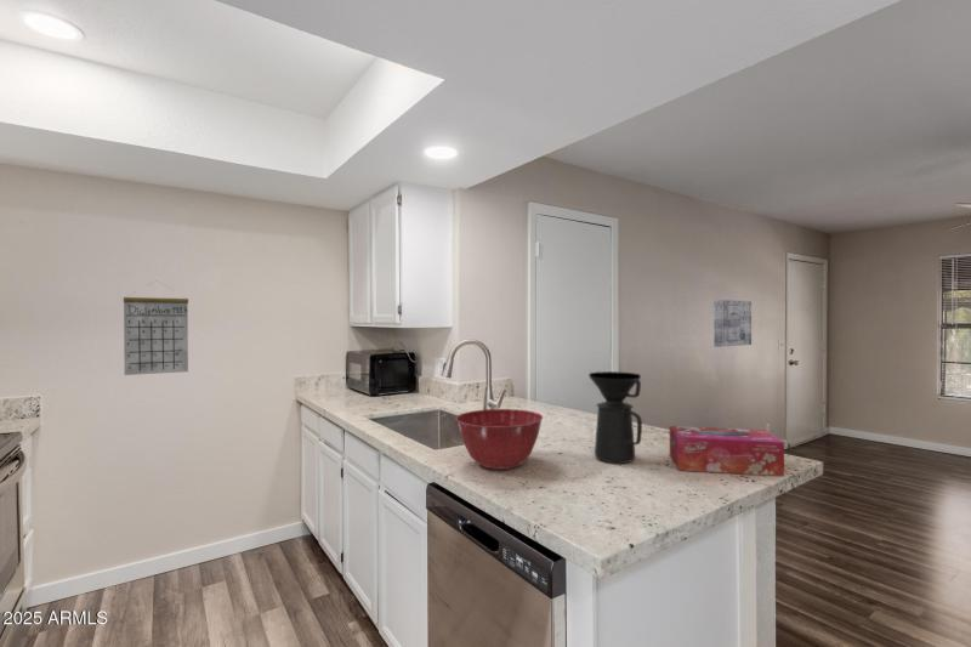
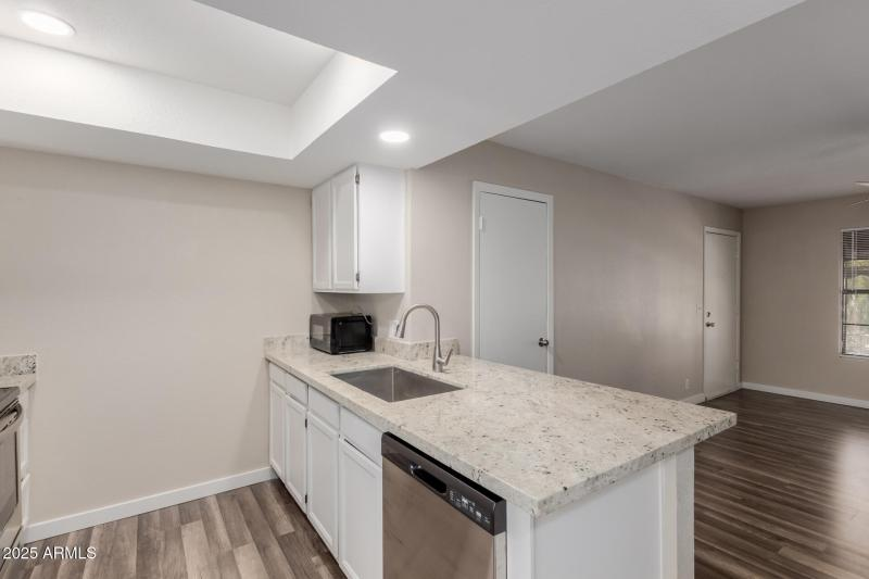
- calendar [123,280,189,376]
- tissue box [669,425,785,477]
- coffee maker [587,370,643,465]
- mixing bowl [455,408,544,471]
- wall art [712,299,753,348]
